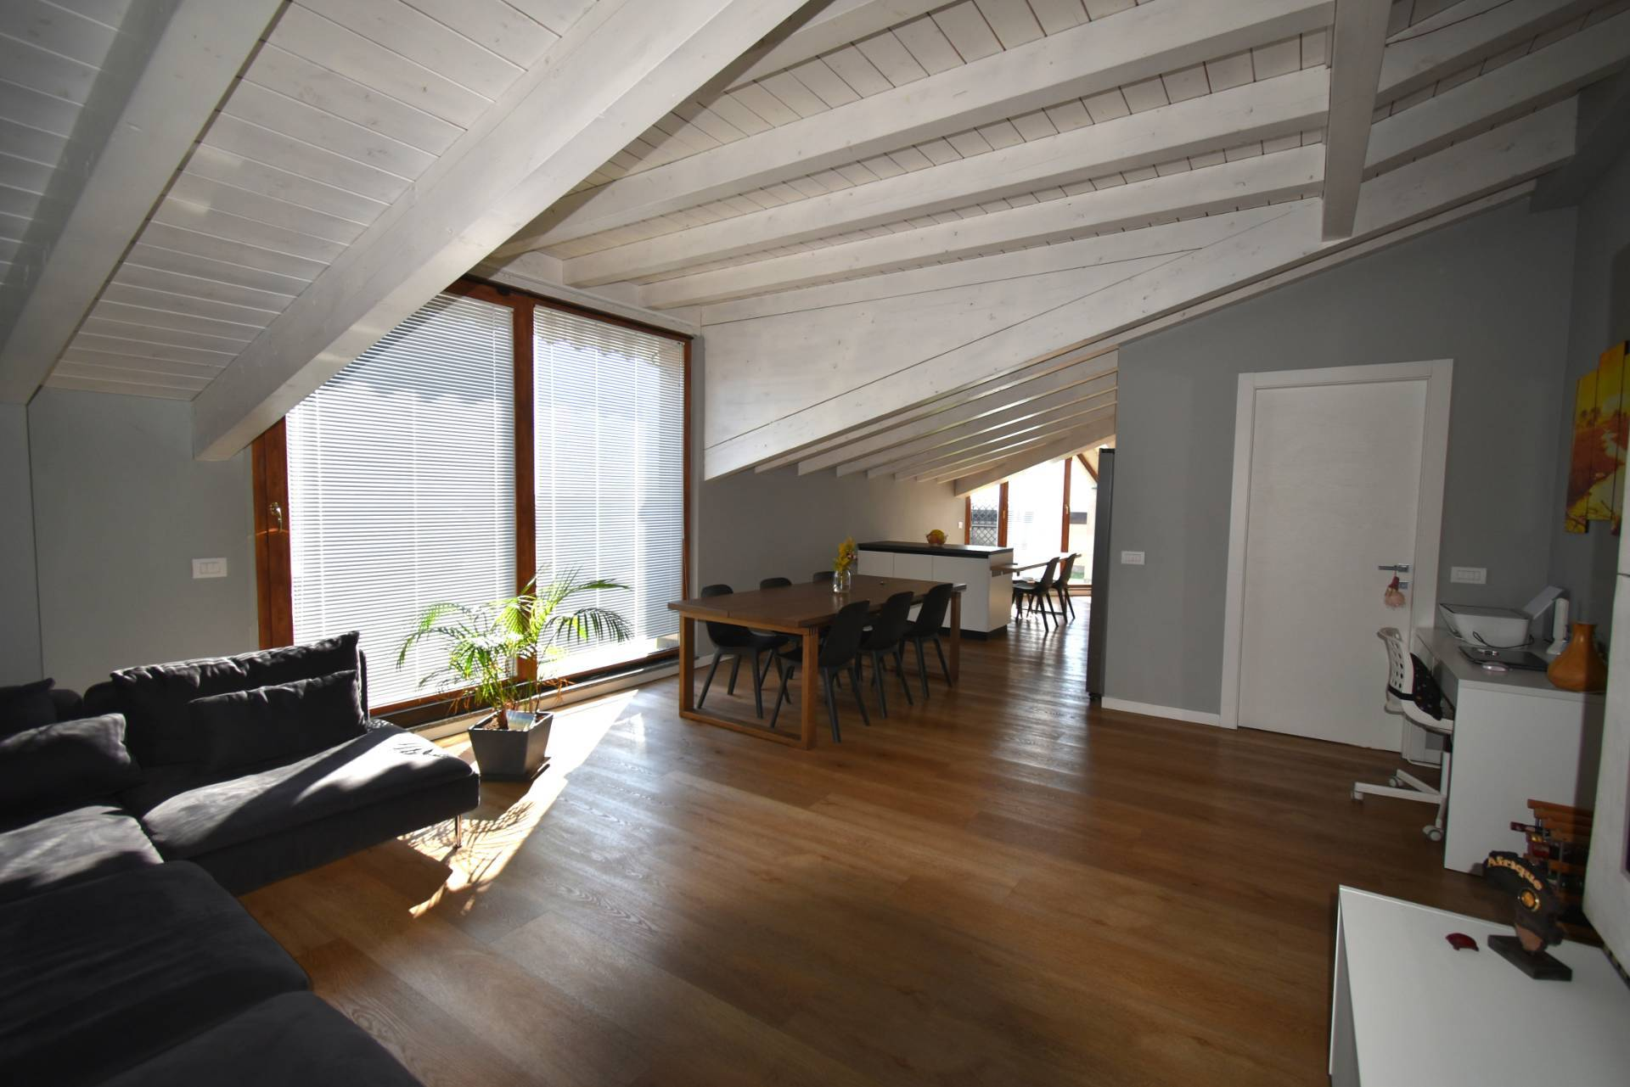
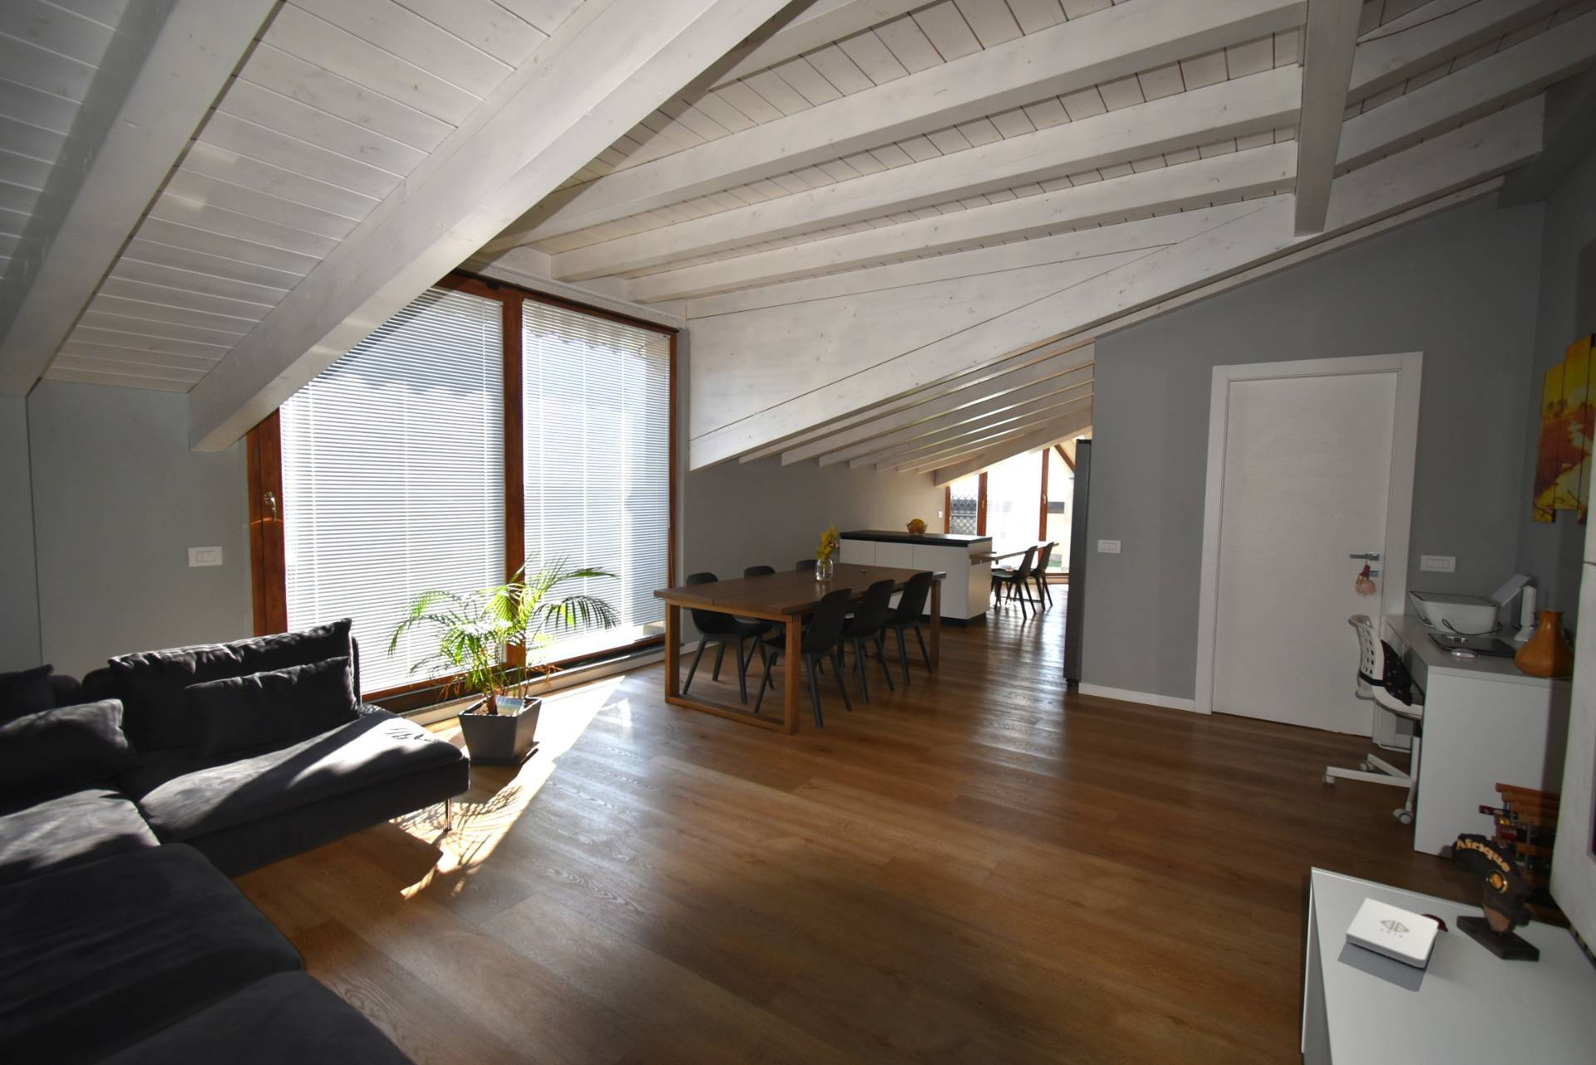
+ notepad [1345,897,1439,969]
